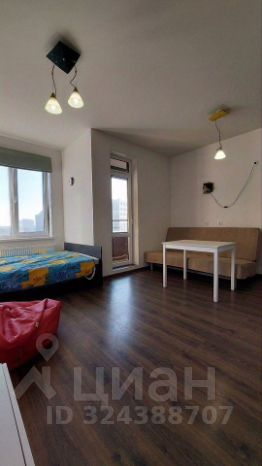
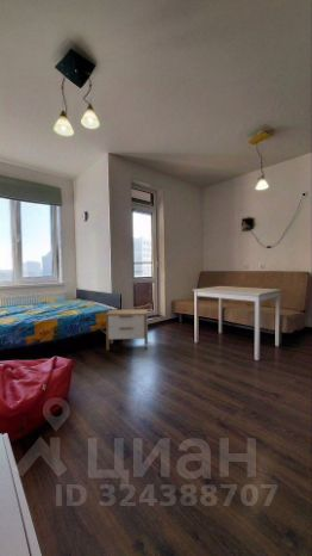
+ nightstand [105,308,149,352]
